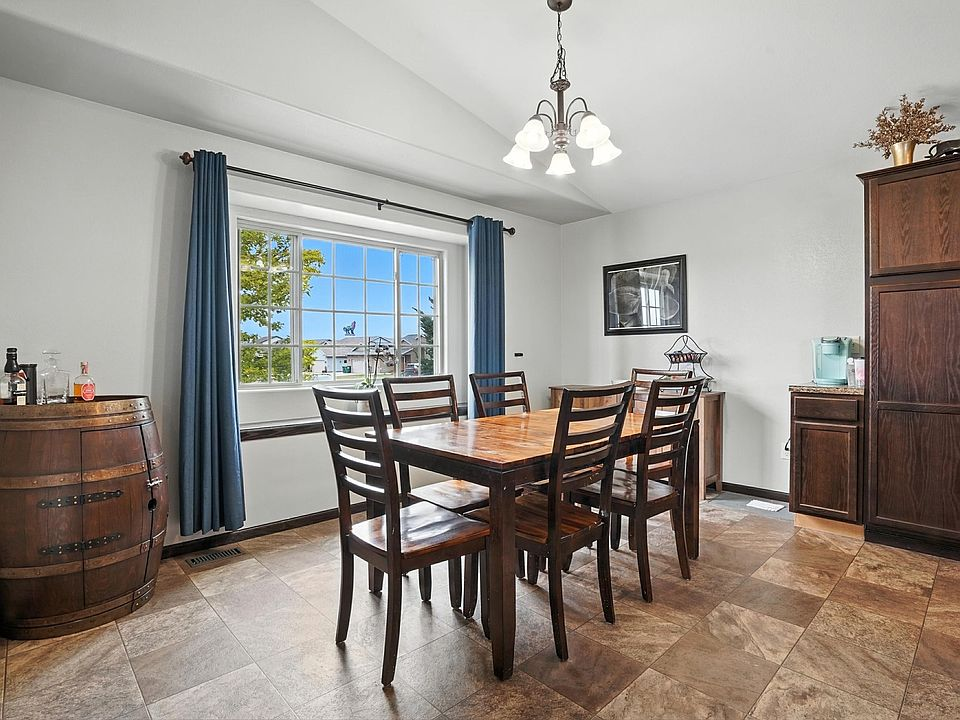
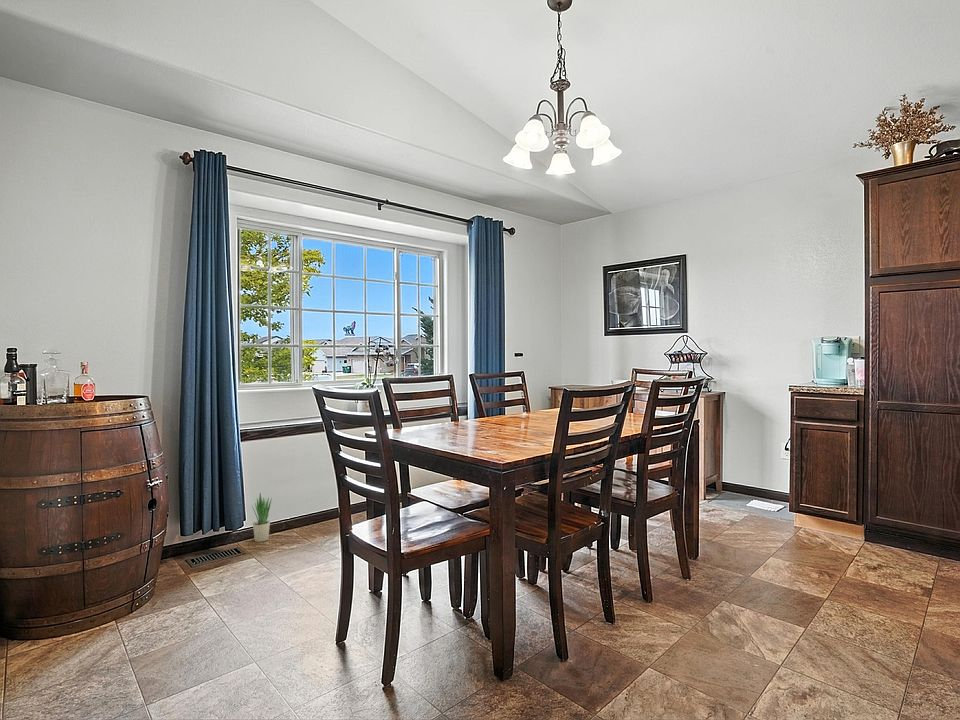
+ potted plant [251,492,273,543]
